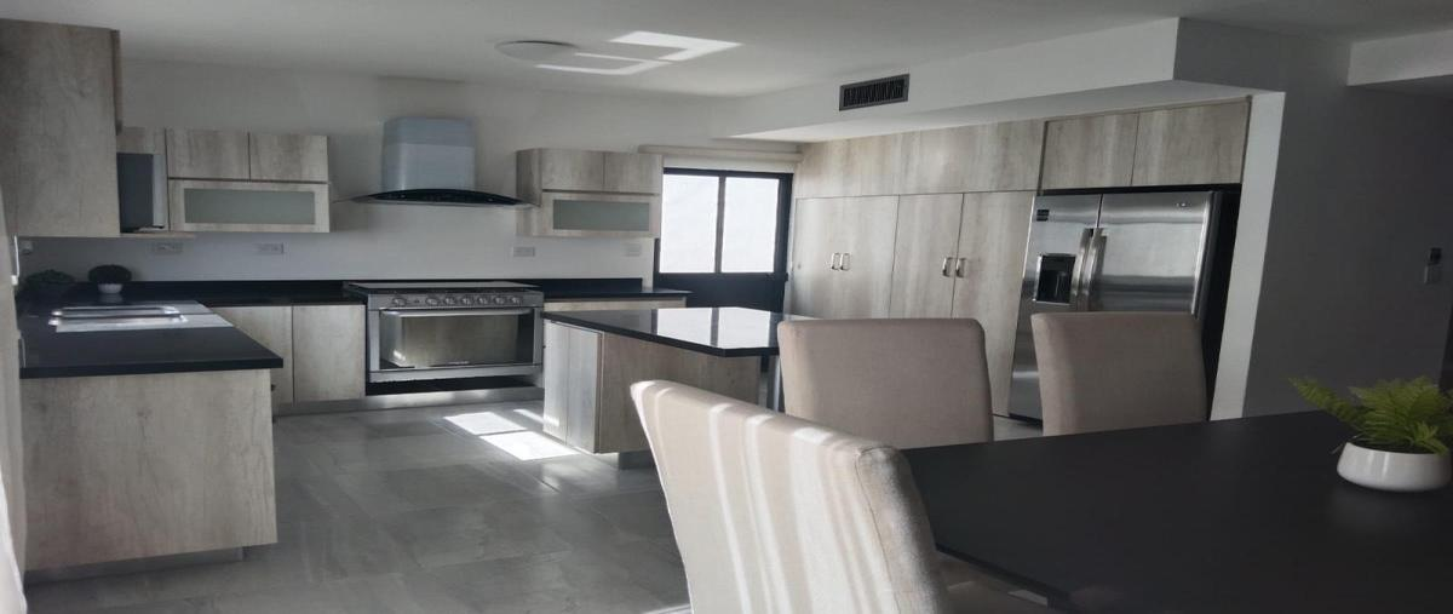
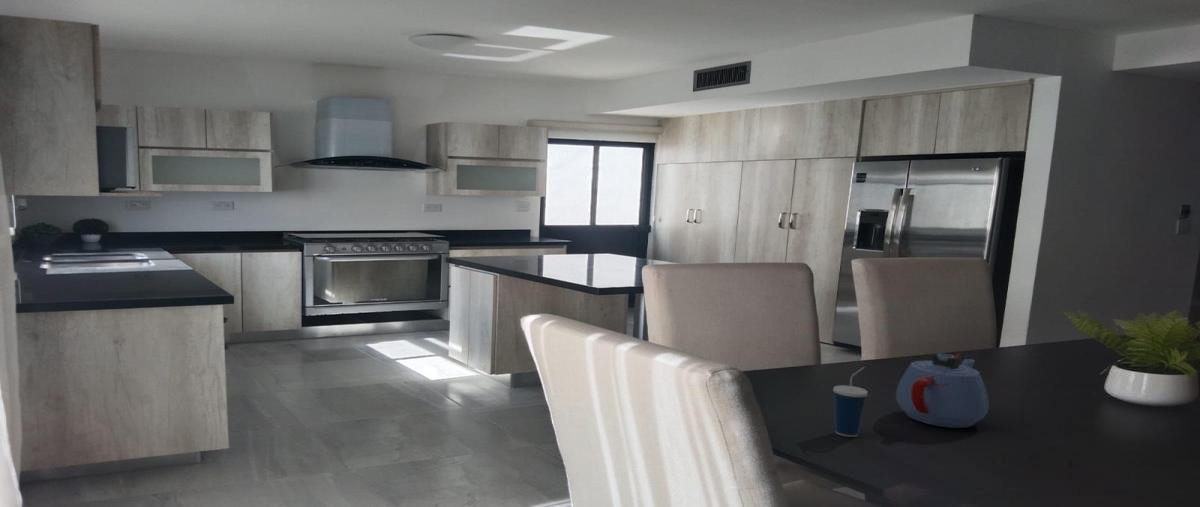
+ cup [832,366,869,438]
+ teapot [895,352,990,429]
